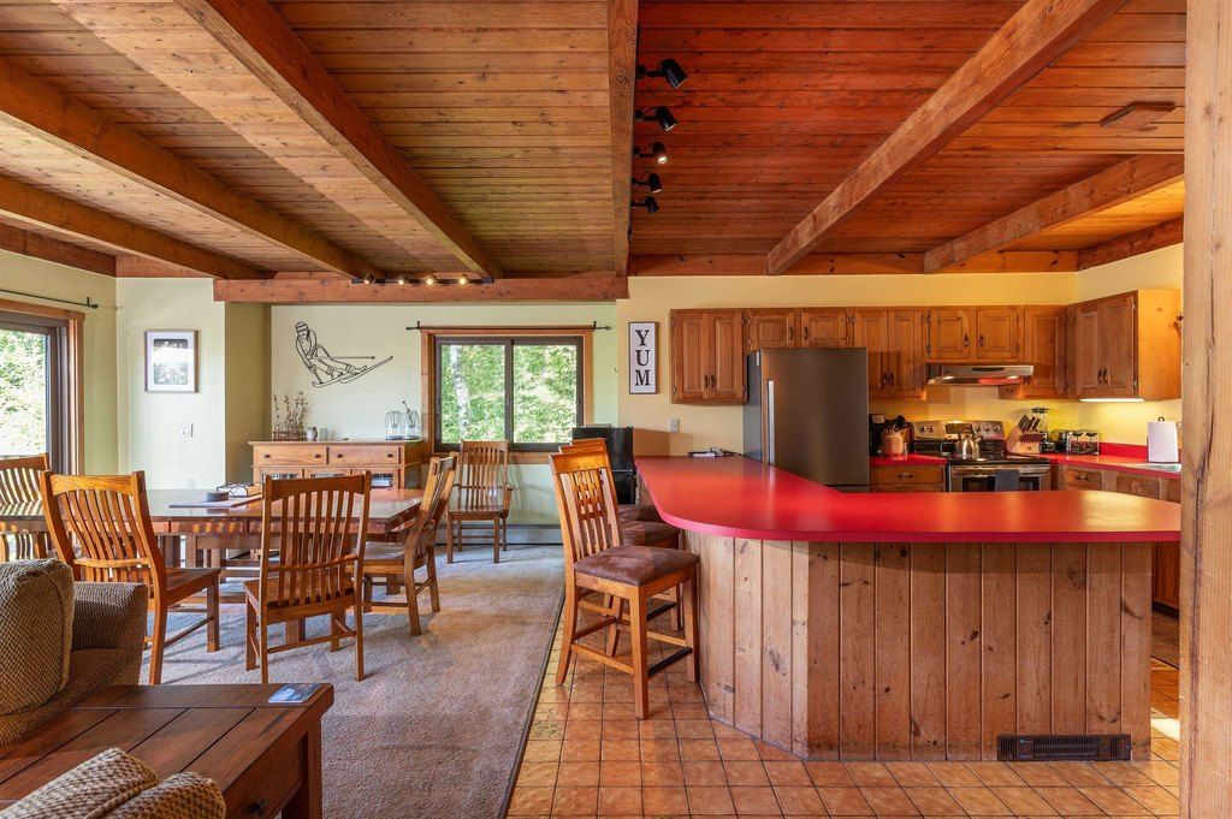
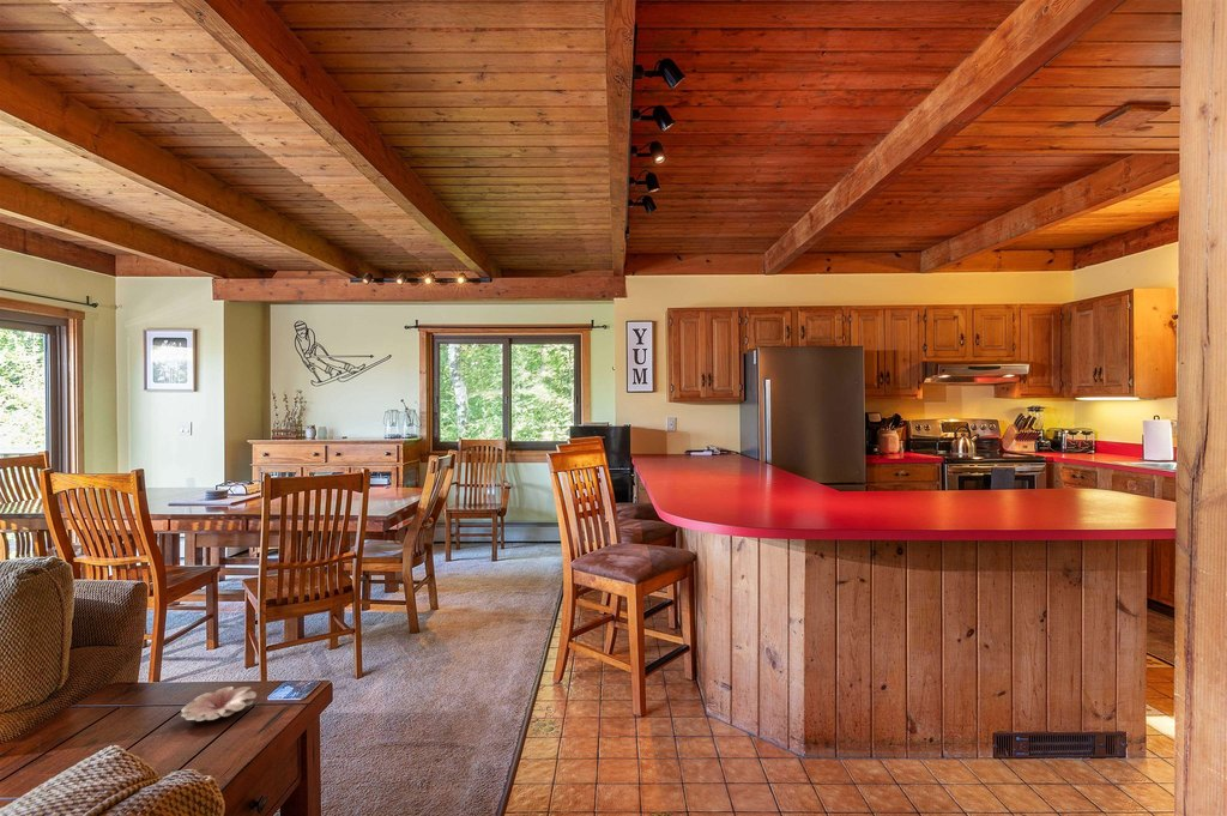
+ flower [180,685,258,723]
